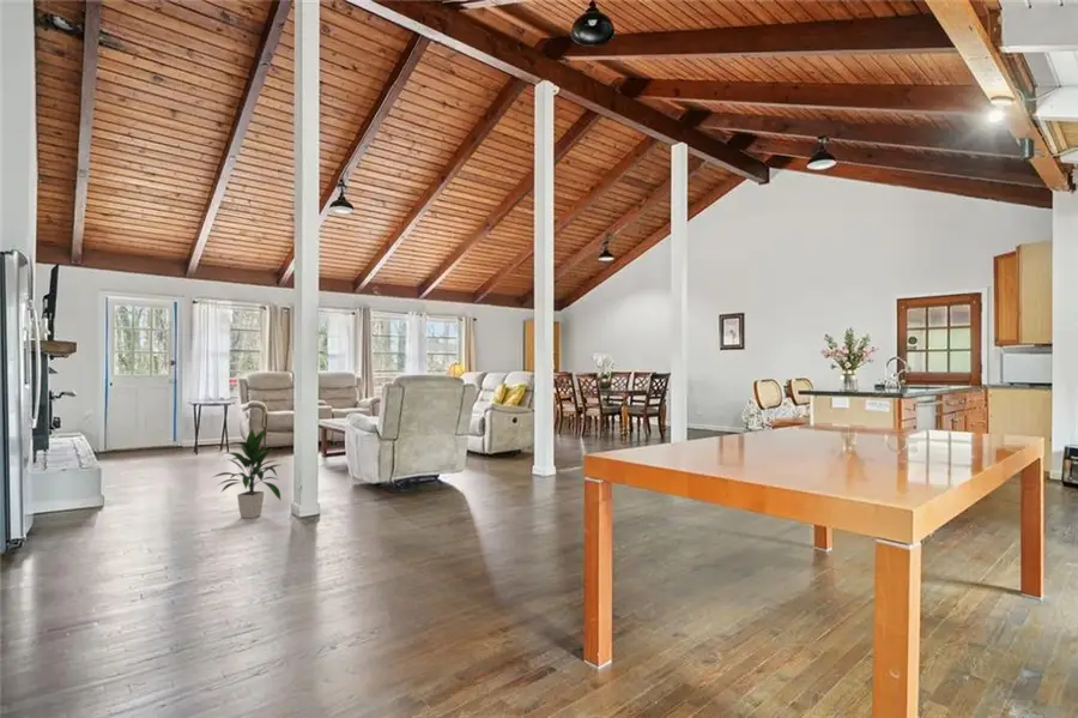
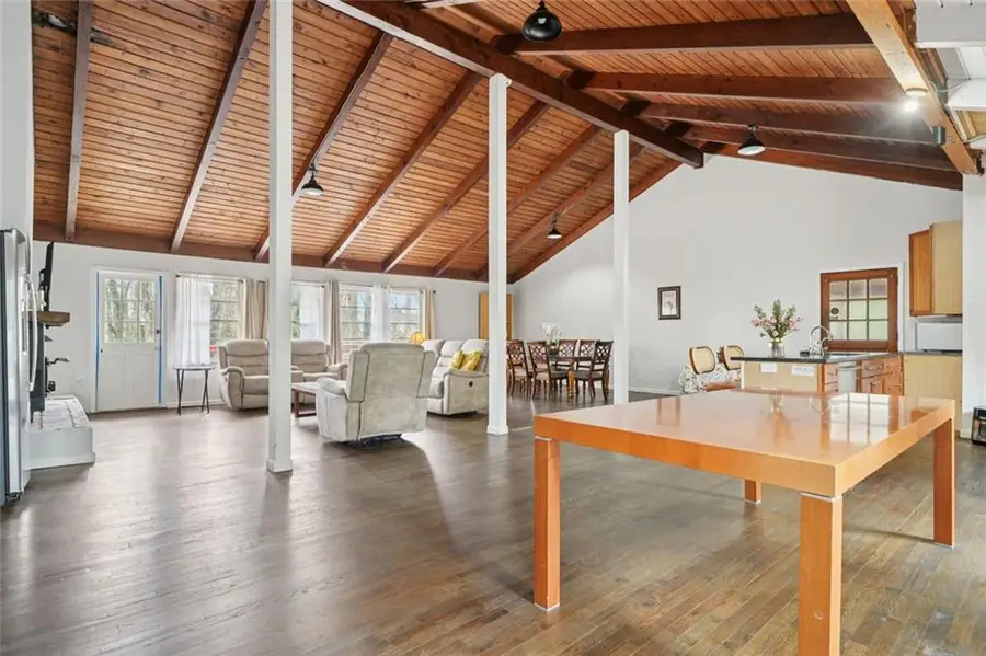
- indoor plant [210,426,283,519]
